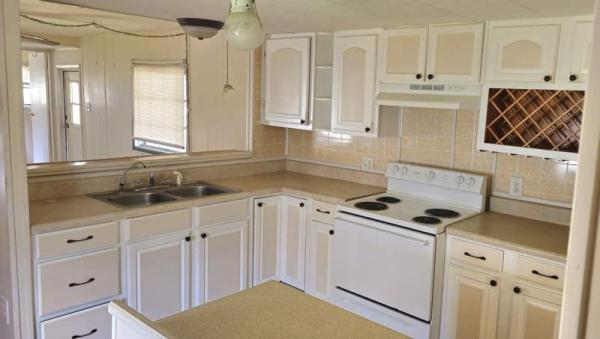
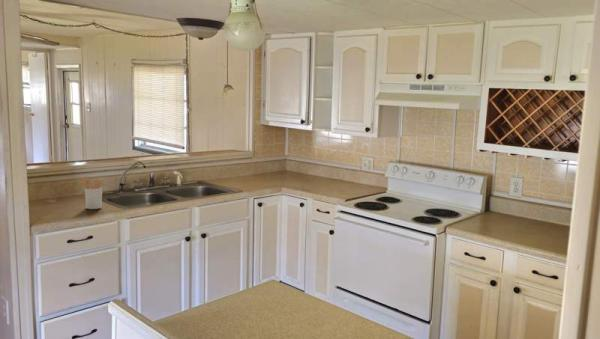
+ utensil holder [76,176,103,210]
